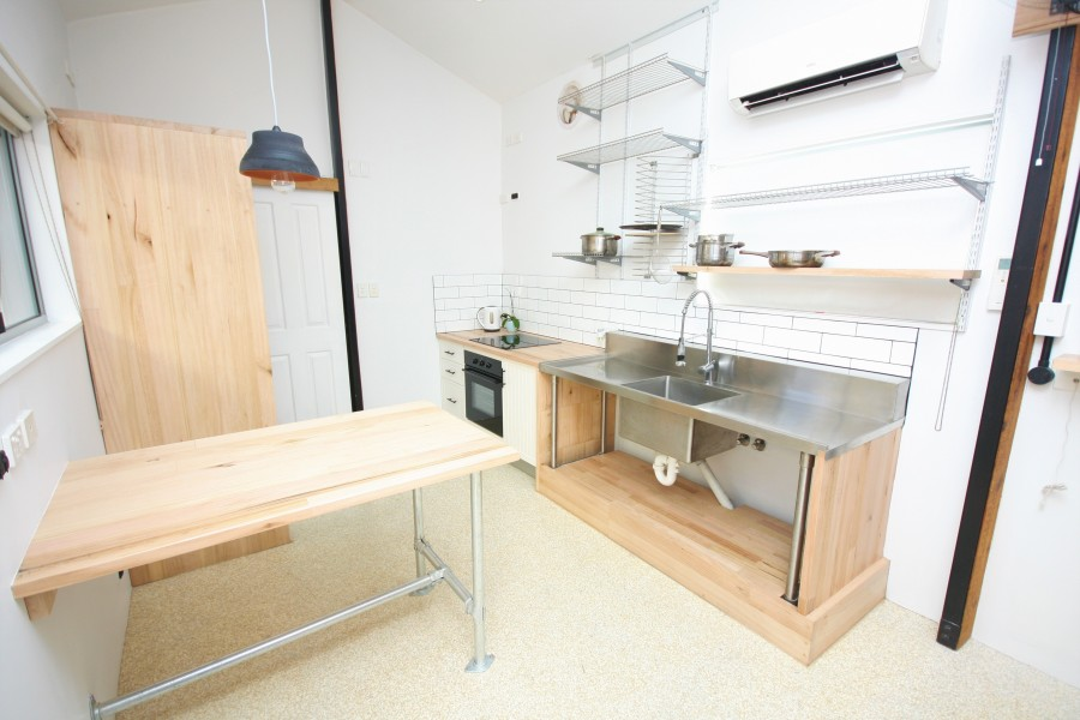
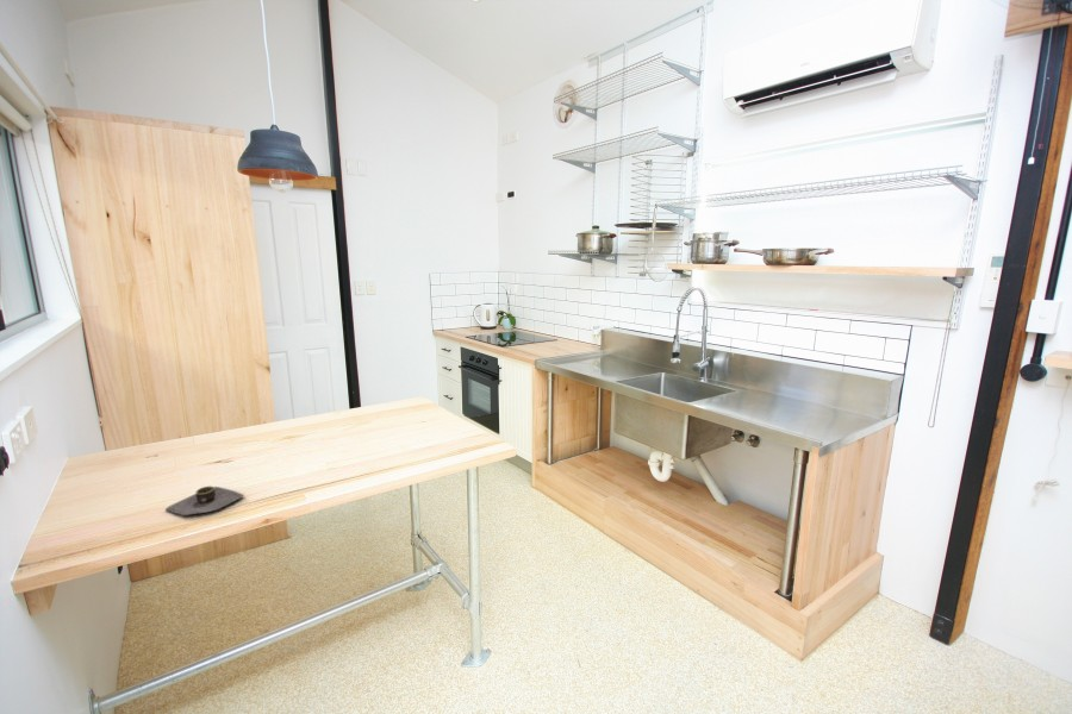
+ bowl [164,486,244,516]
